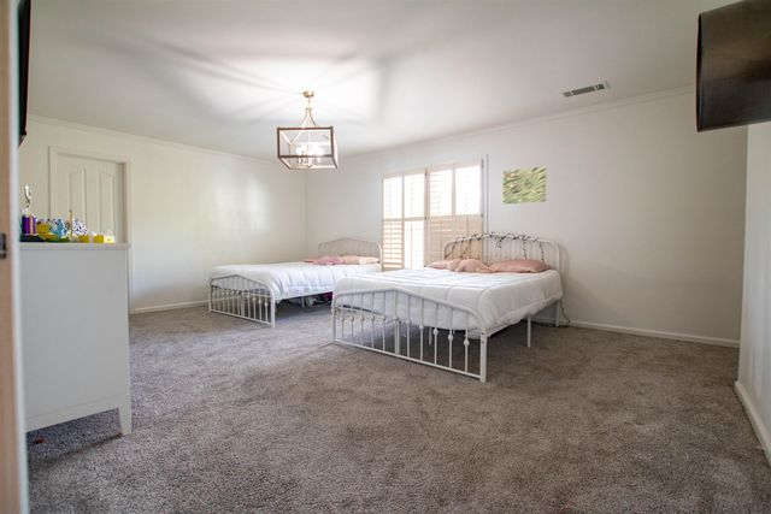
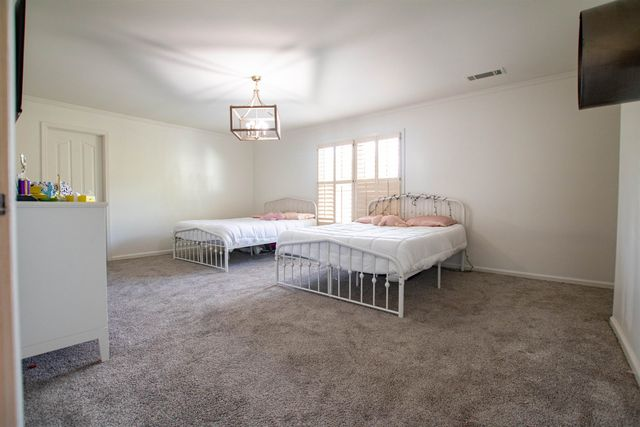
- wall art [502,165,547,205]
